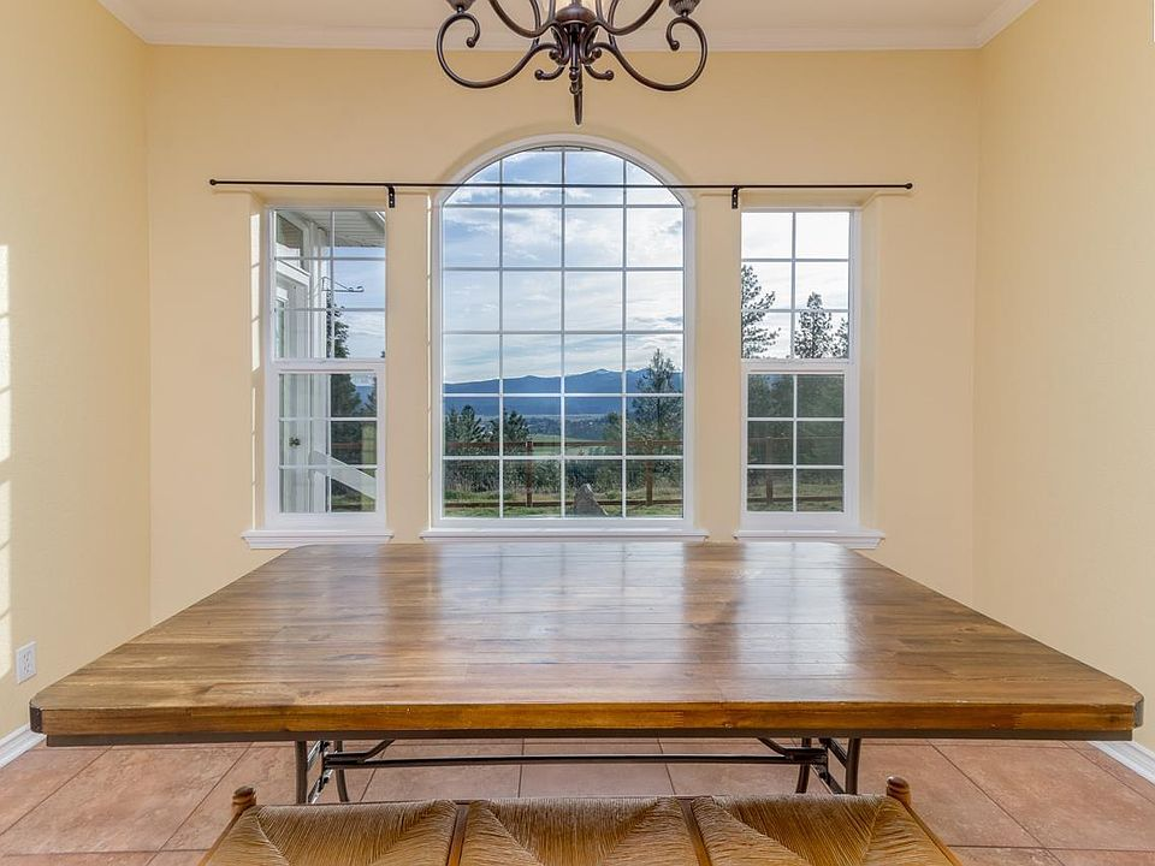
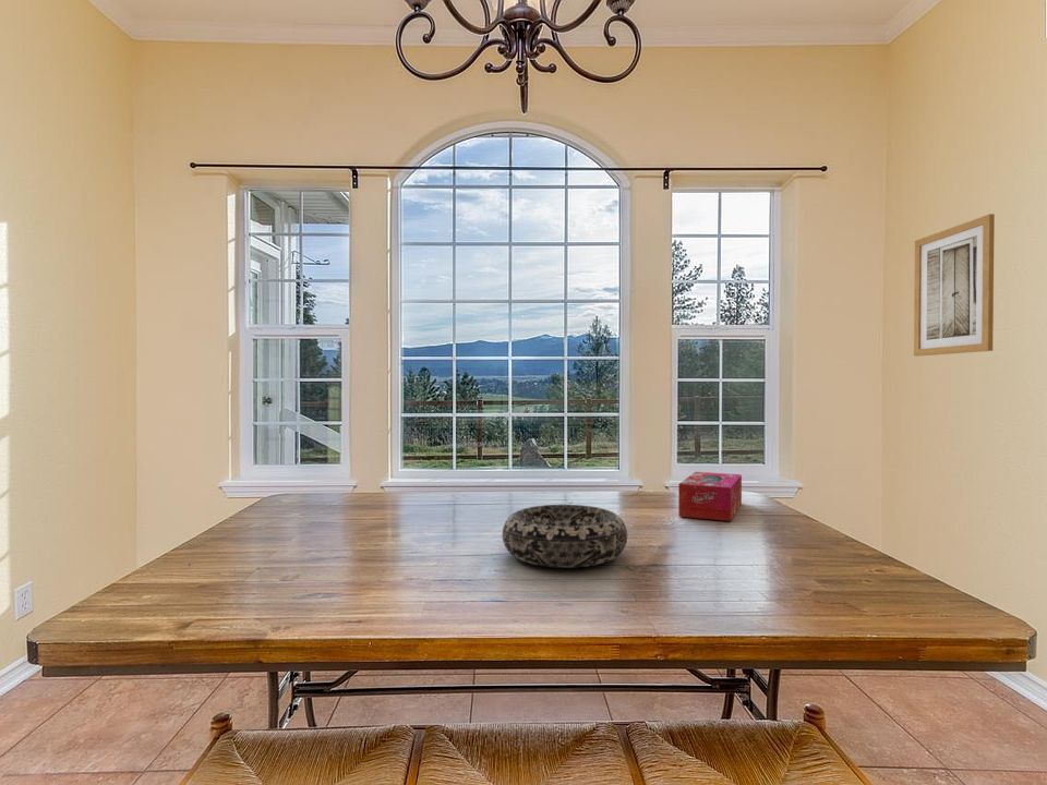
+ tissue box [677,471,743,522]
+ wall art [913,213,996,358]
+ decorative bowl [501,504,628,569]
